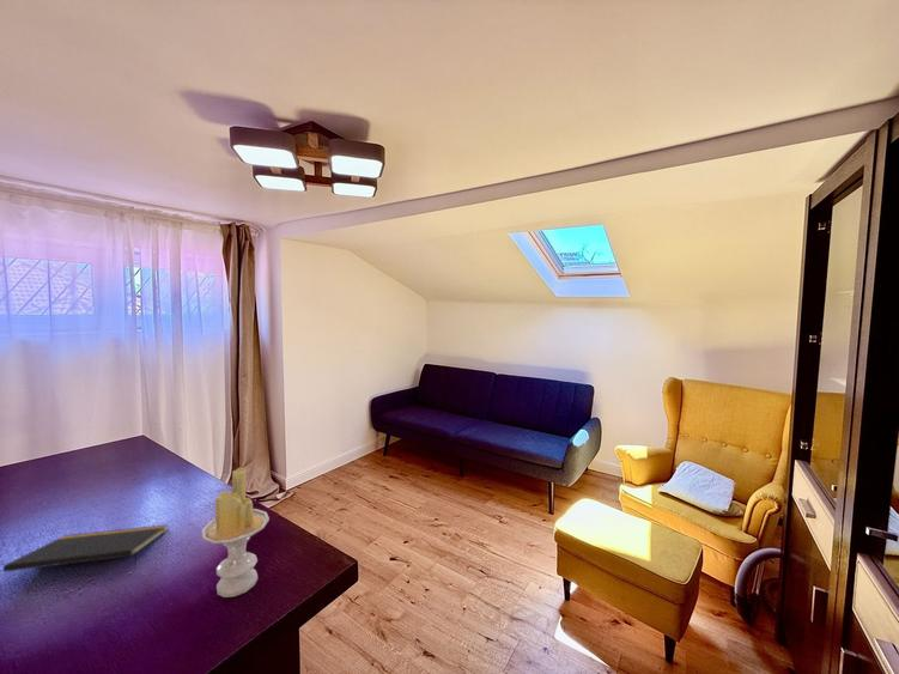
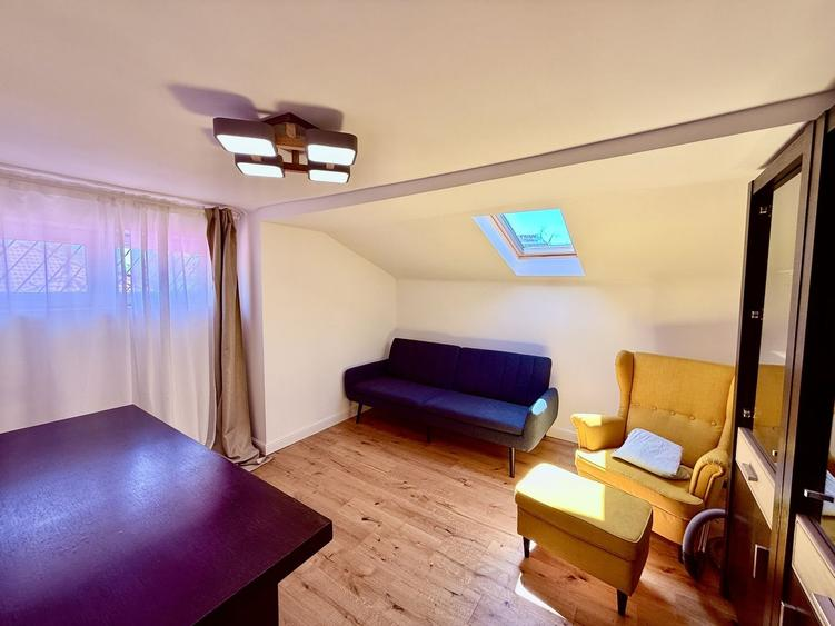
- notepad [2,523,170,573]
- candle [201,467,271,599]
